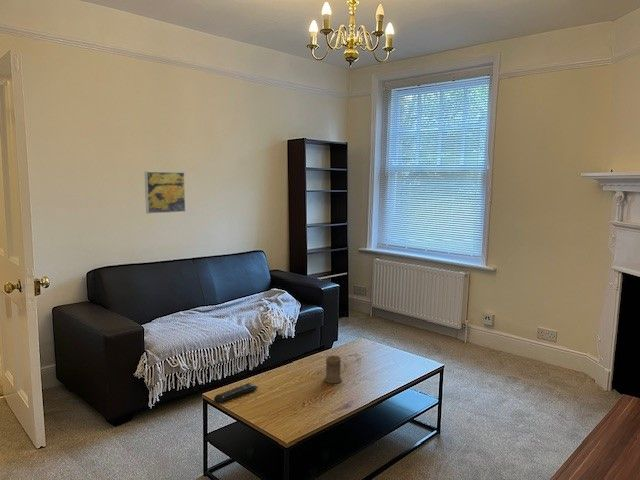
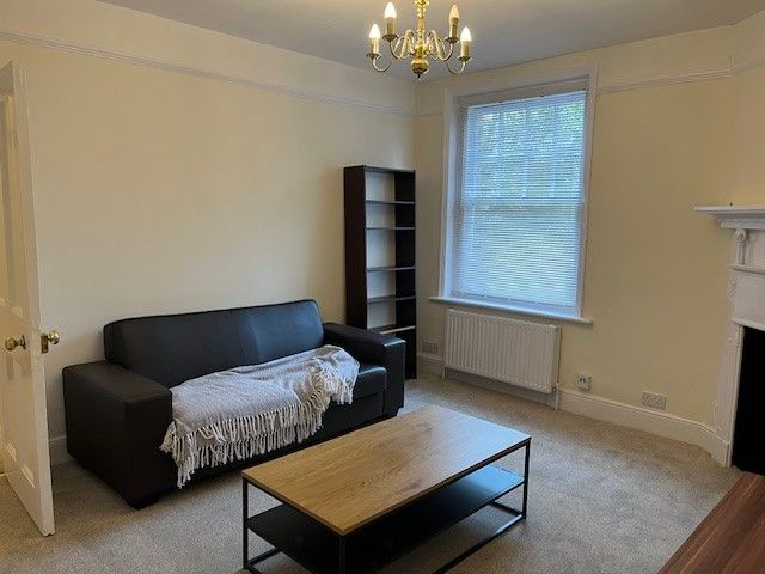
- mug [323,354,347,384]
- remote control [213,382,259,404]
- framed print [144,171,187,215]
